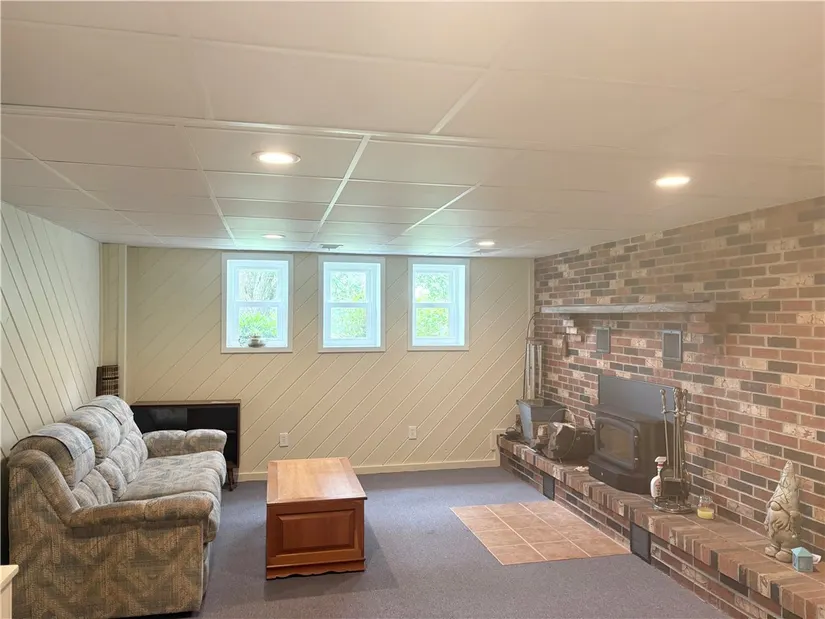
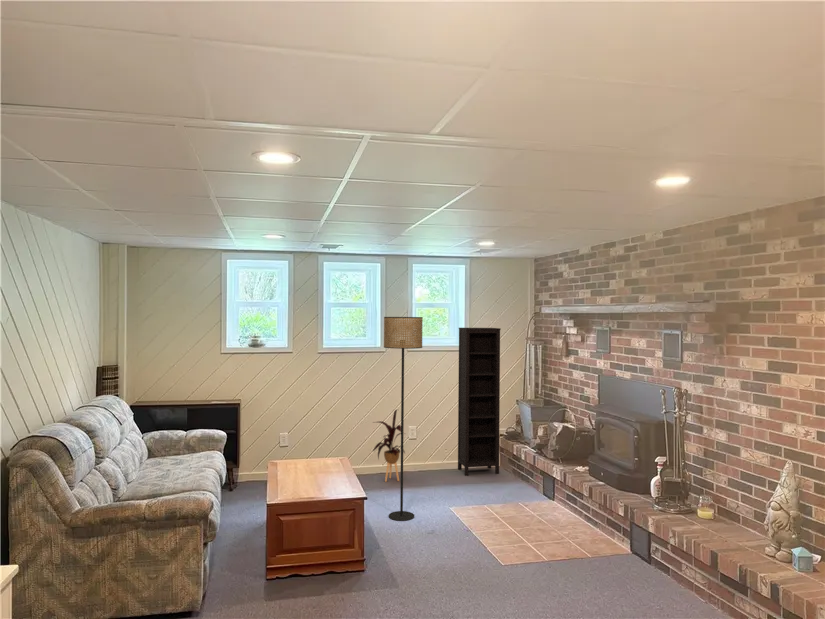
+ house plant [371,408,406,483]
+ bookcase [457,327,502,477]
+ floor lamp [383,316,424,522]
